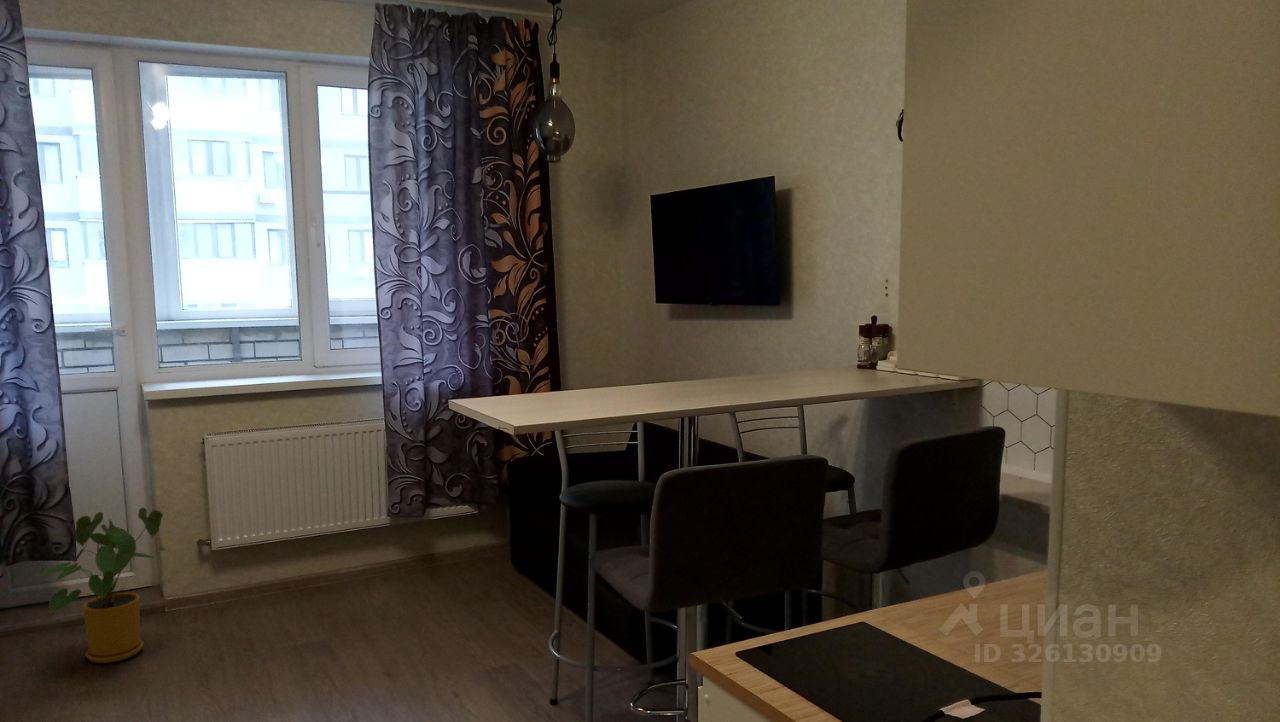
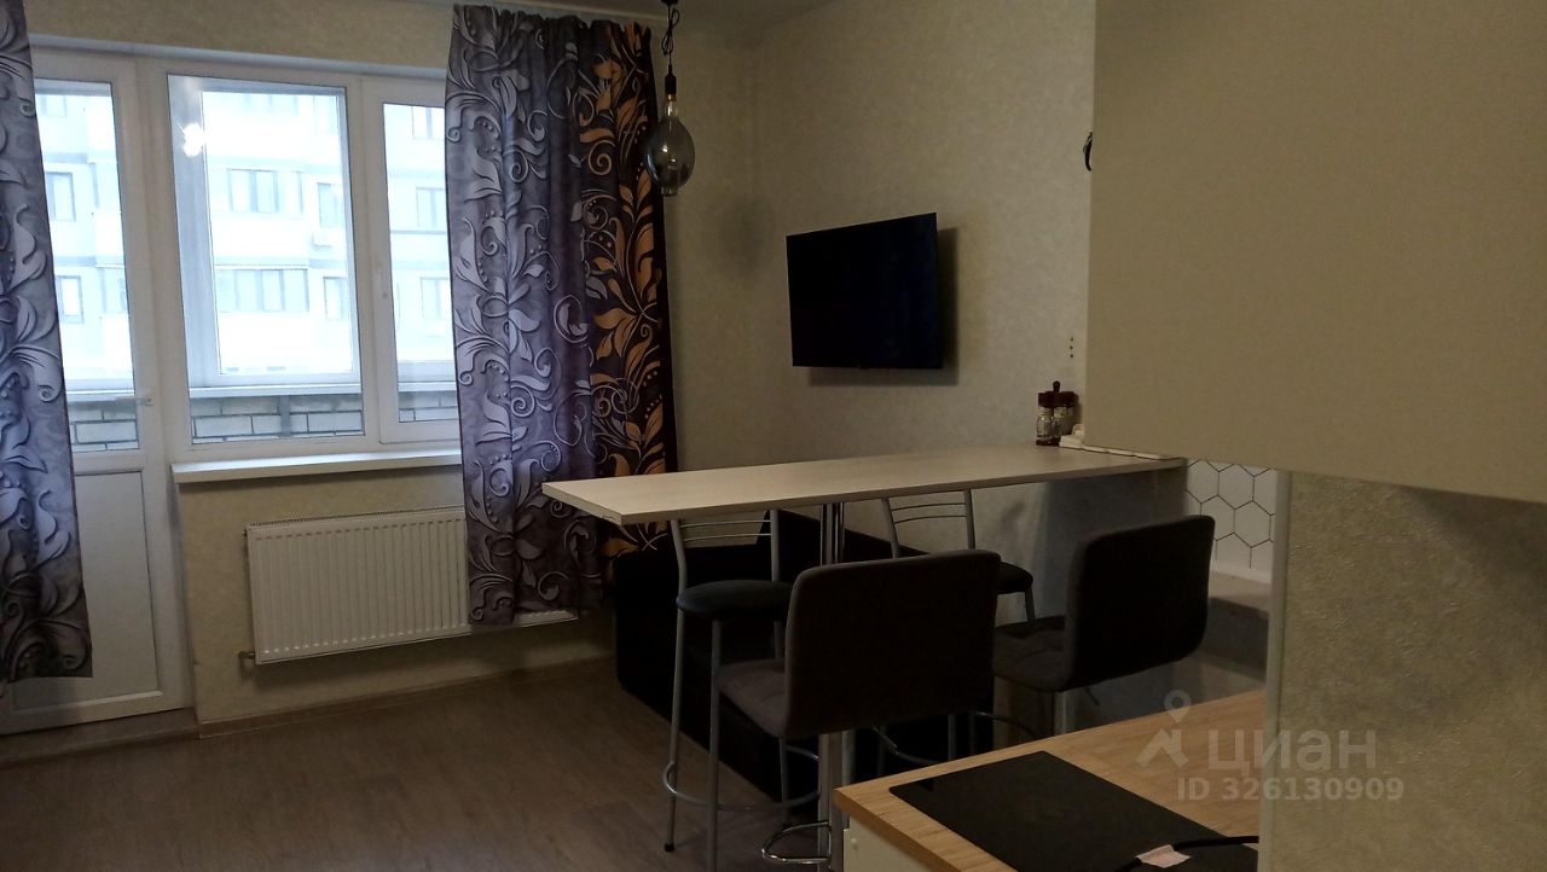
- house plant [35,506,164,664]
